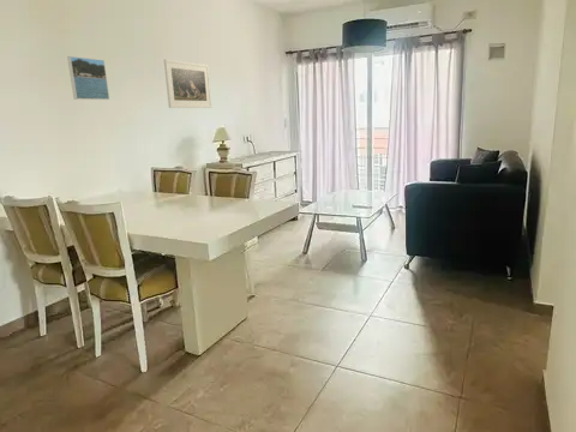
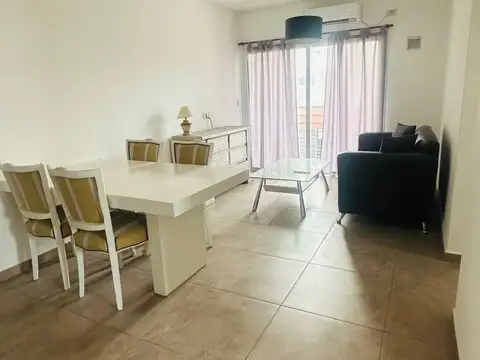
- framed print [66,55,110,101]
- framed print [163,58,212,109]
